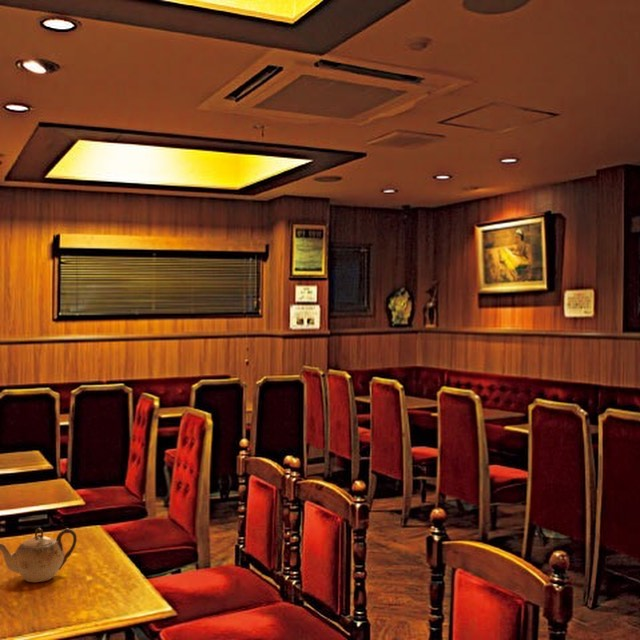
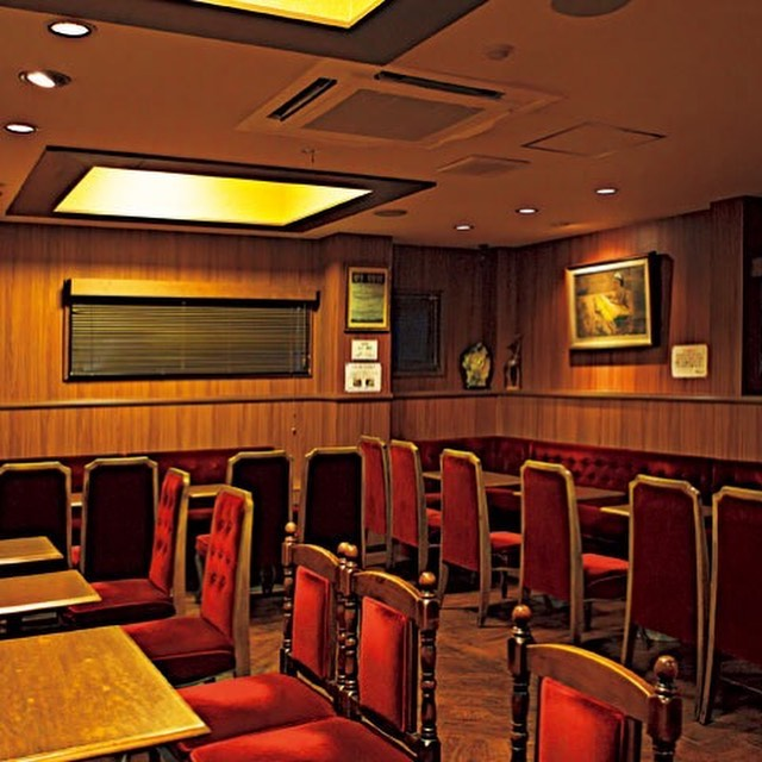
- teapot [0,527,78,583]
